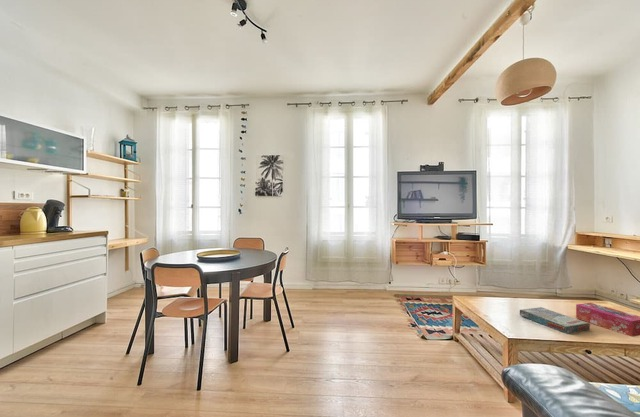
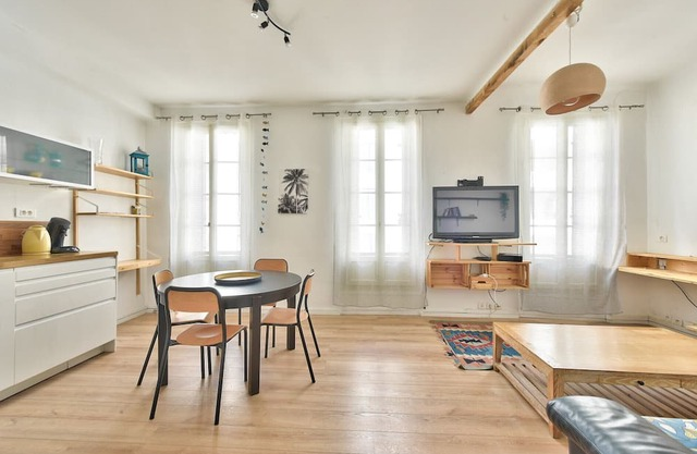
- board game [519,306,591,335]
- tissue box [575,302,640,338]
